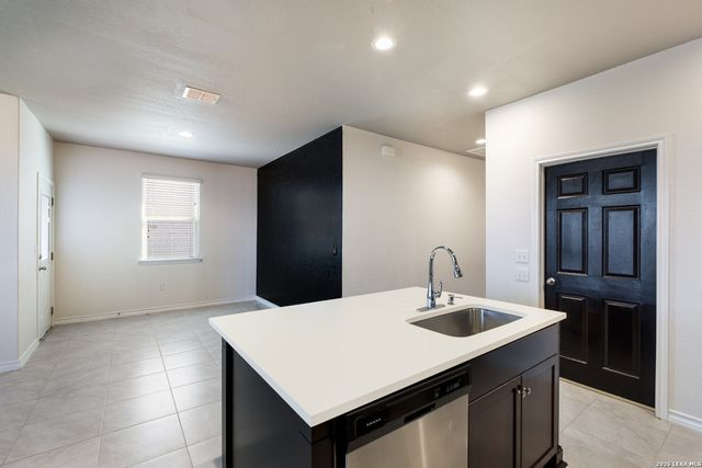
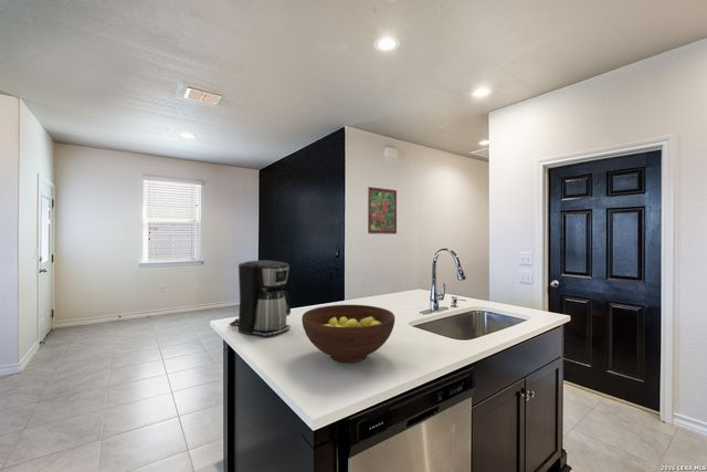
+ coffee maker [229,259,292,338]
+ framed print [367,186,398,235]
+ fruit bowl [300,304,395,364]
